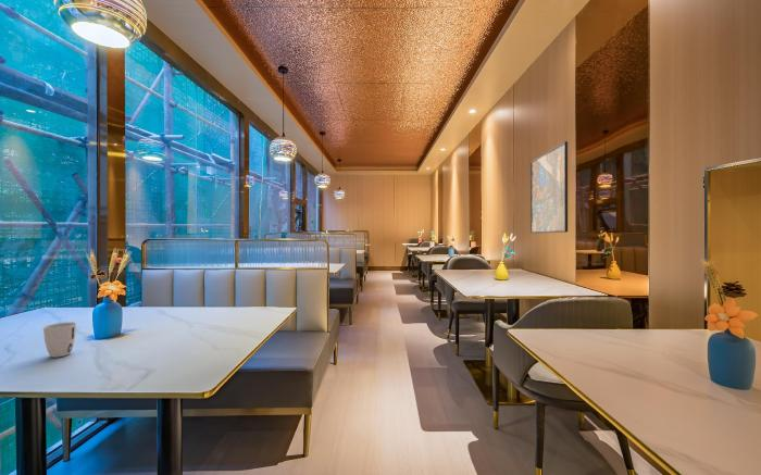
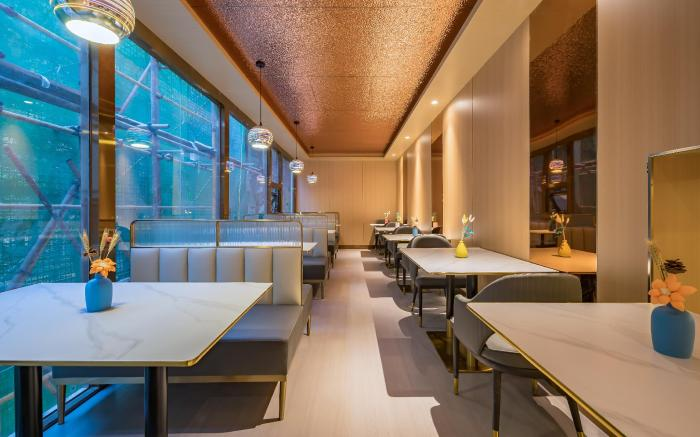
- cup [42,322,77,359]
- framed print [529,140,569,234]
